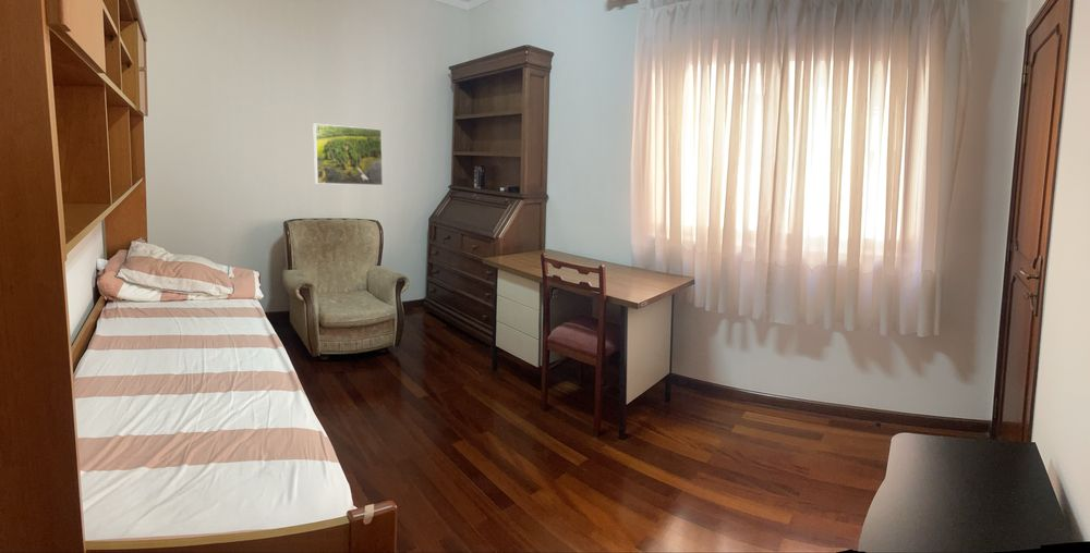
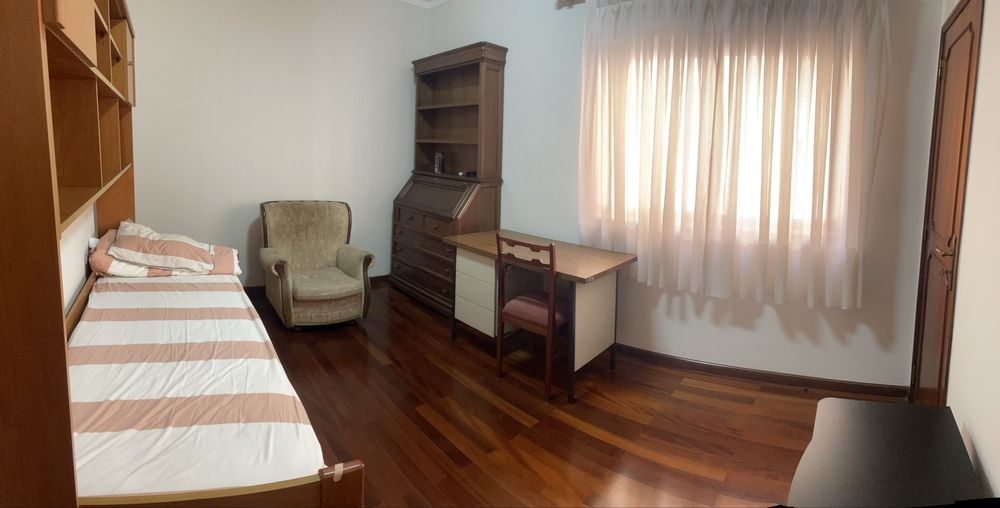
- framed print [312,123,384,186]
